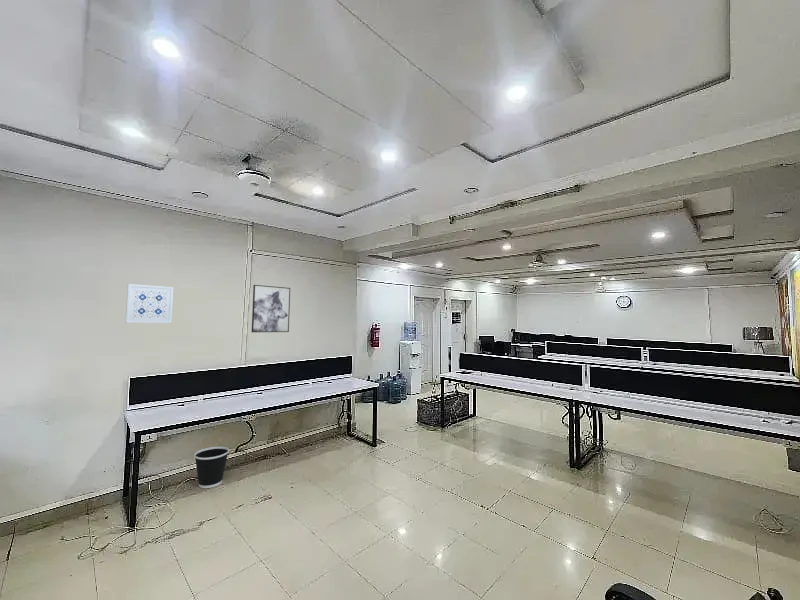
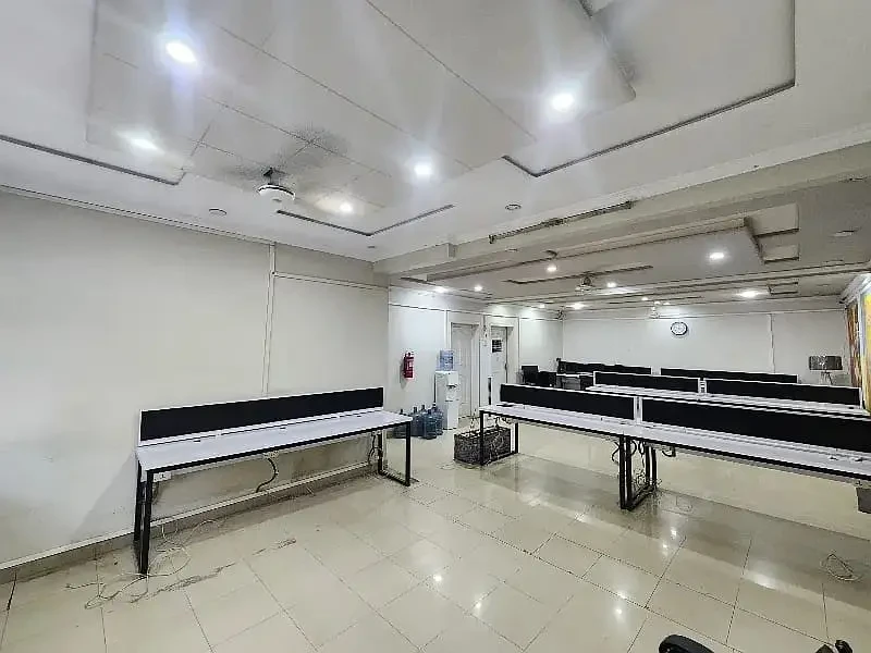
- wastebasket [193,446,230,489]
- wall art [251,284,291,333]
- wall art [125,283,175,324]
